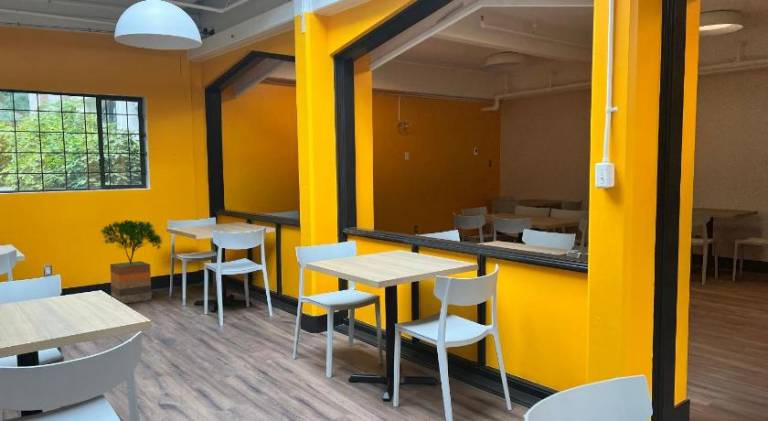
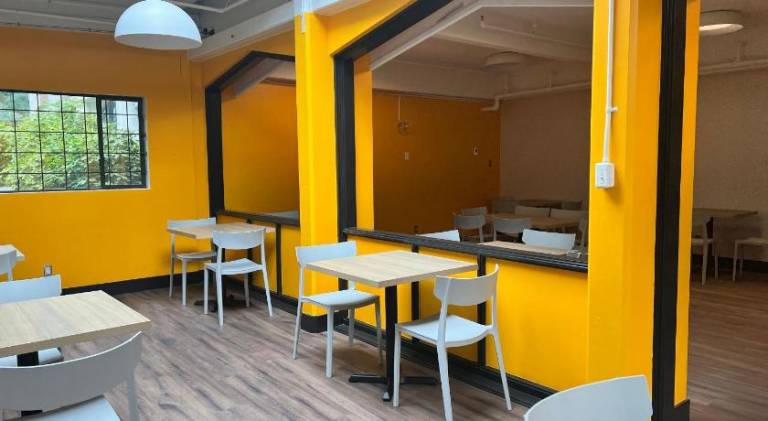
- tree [99,219,164,305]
